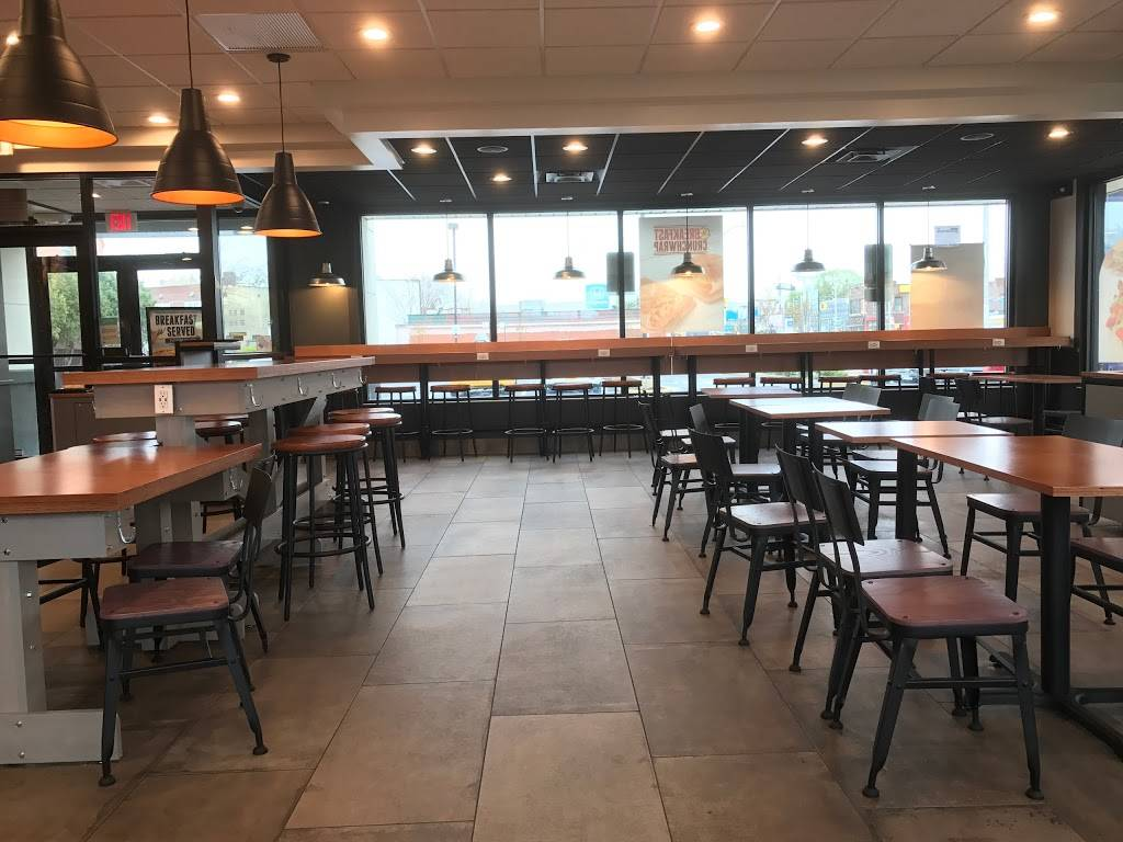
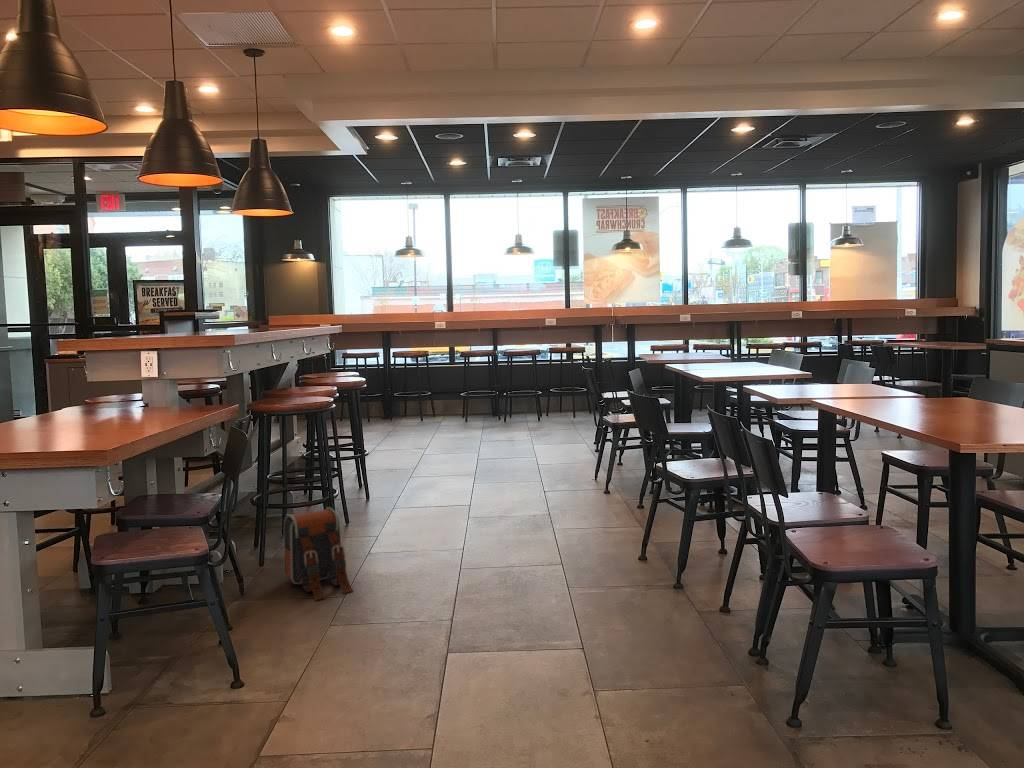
+ backpack [283,506,354,601]
